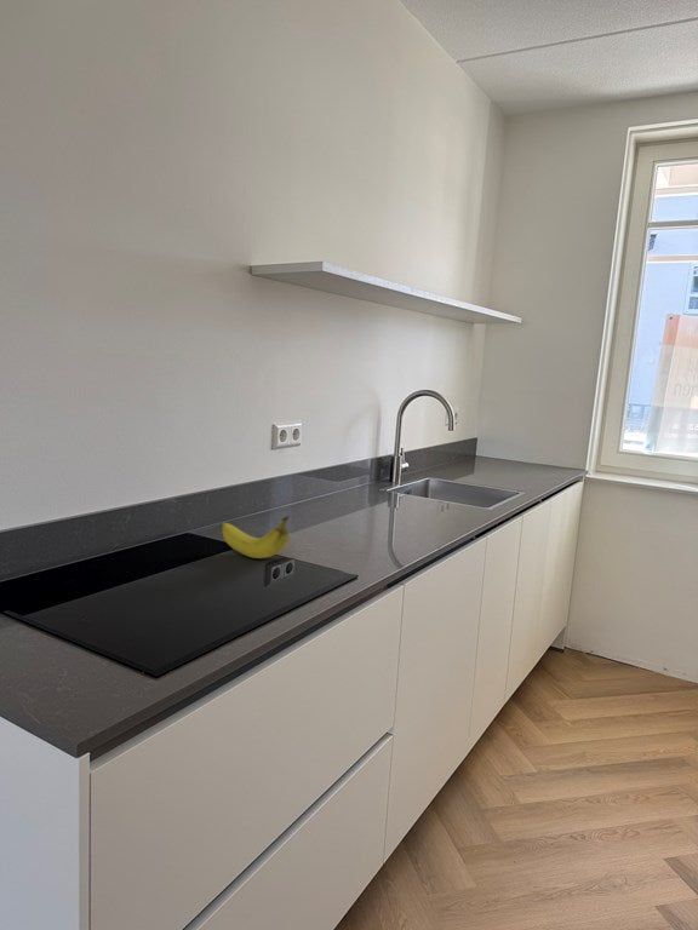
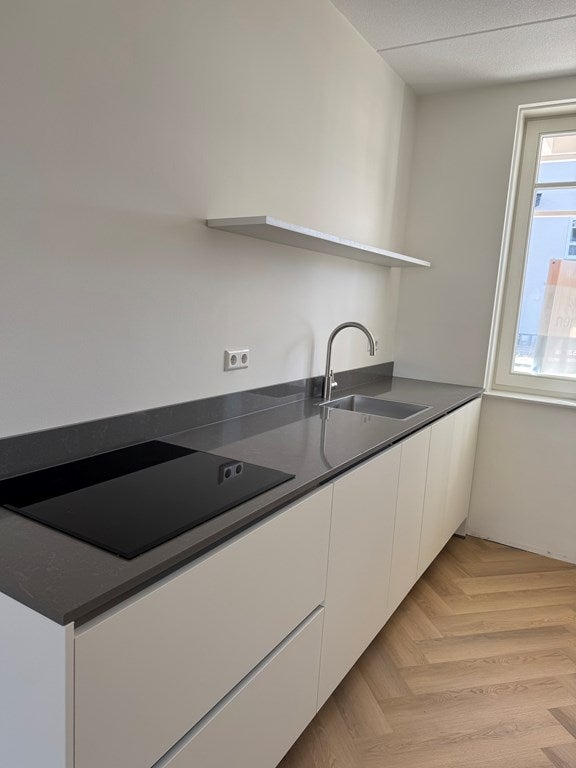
- fruit [221,515,291,559]
